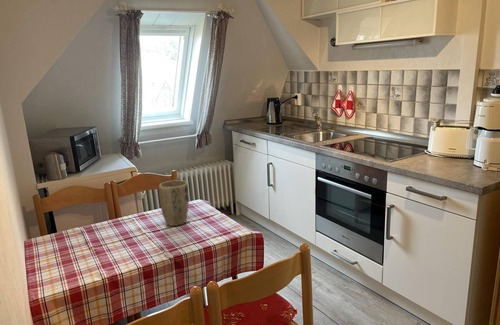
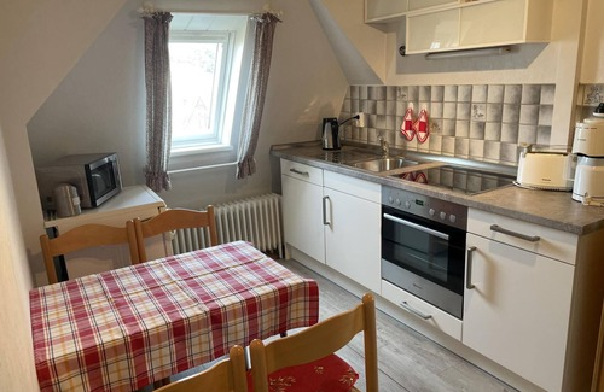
- plant pot [158,179,190,227]
